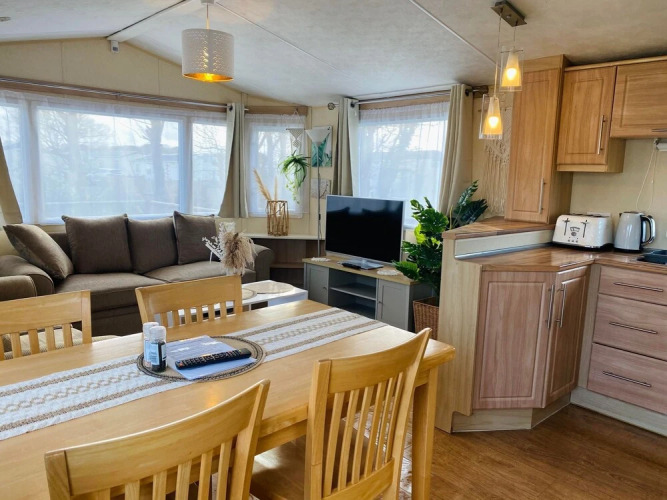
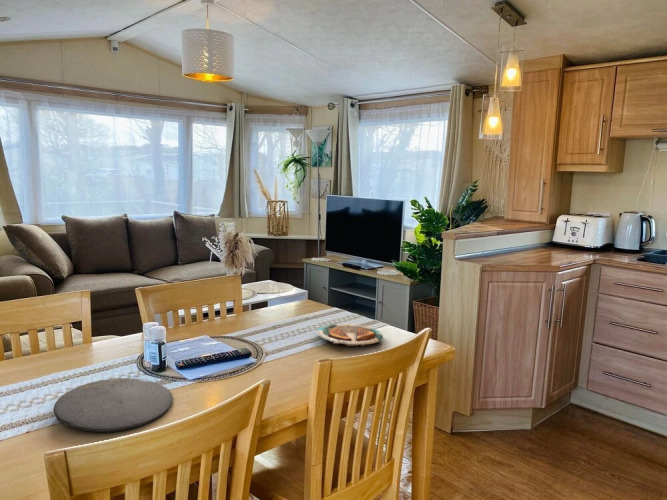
+ plate [316,323,384,347]
+ plate [52,377,174,433]
